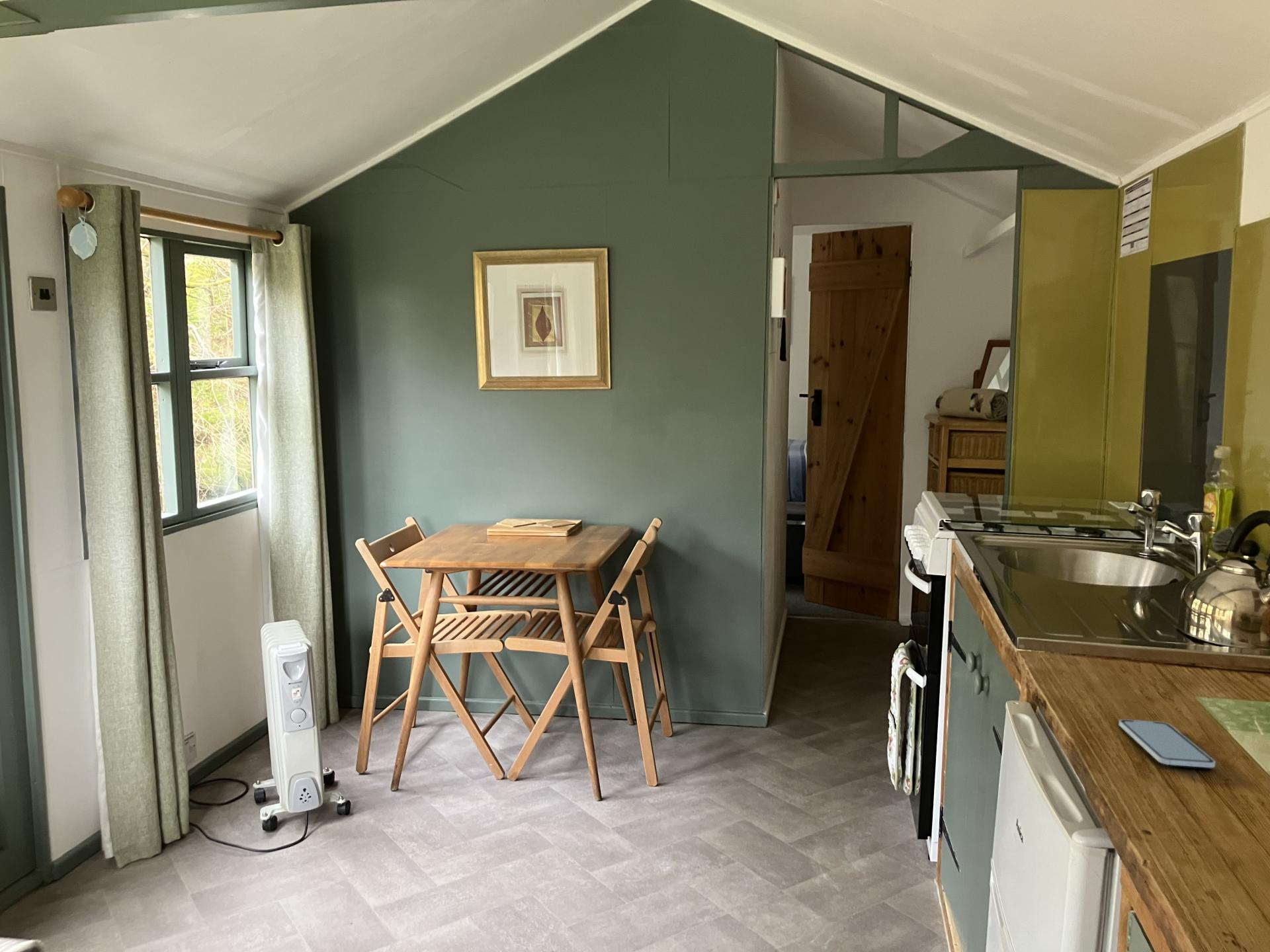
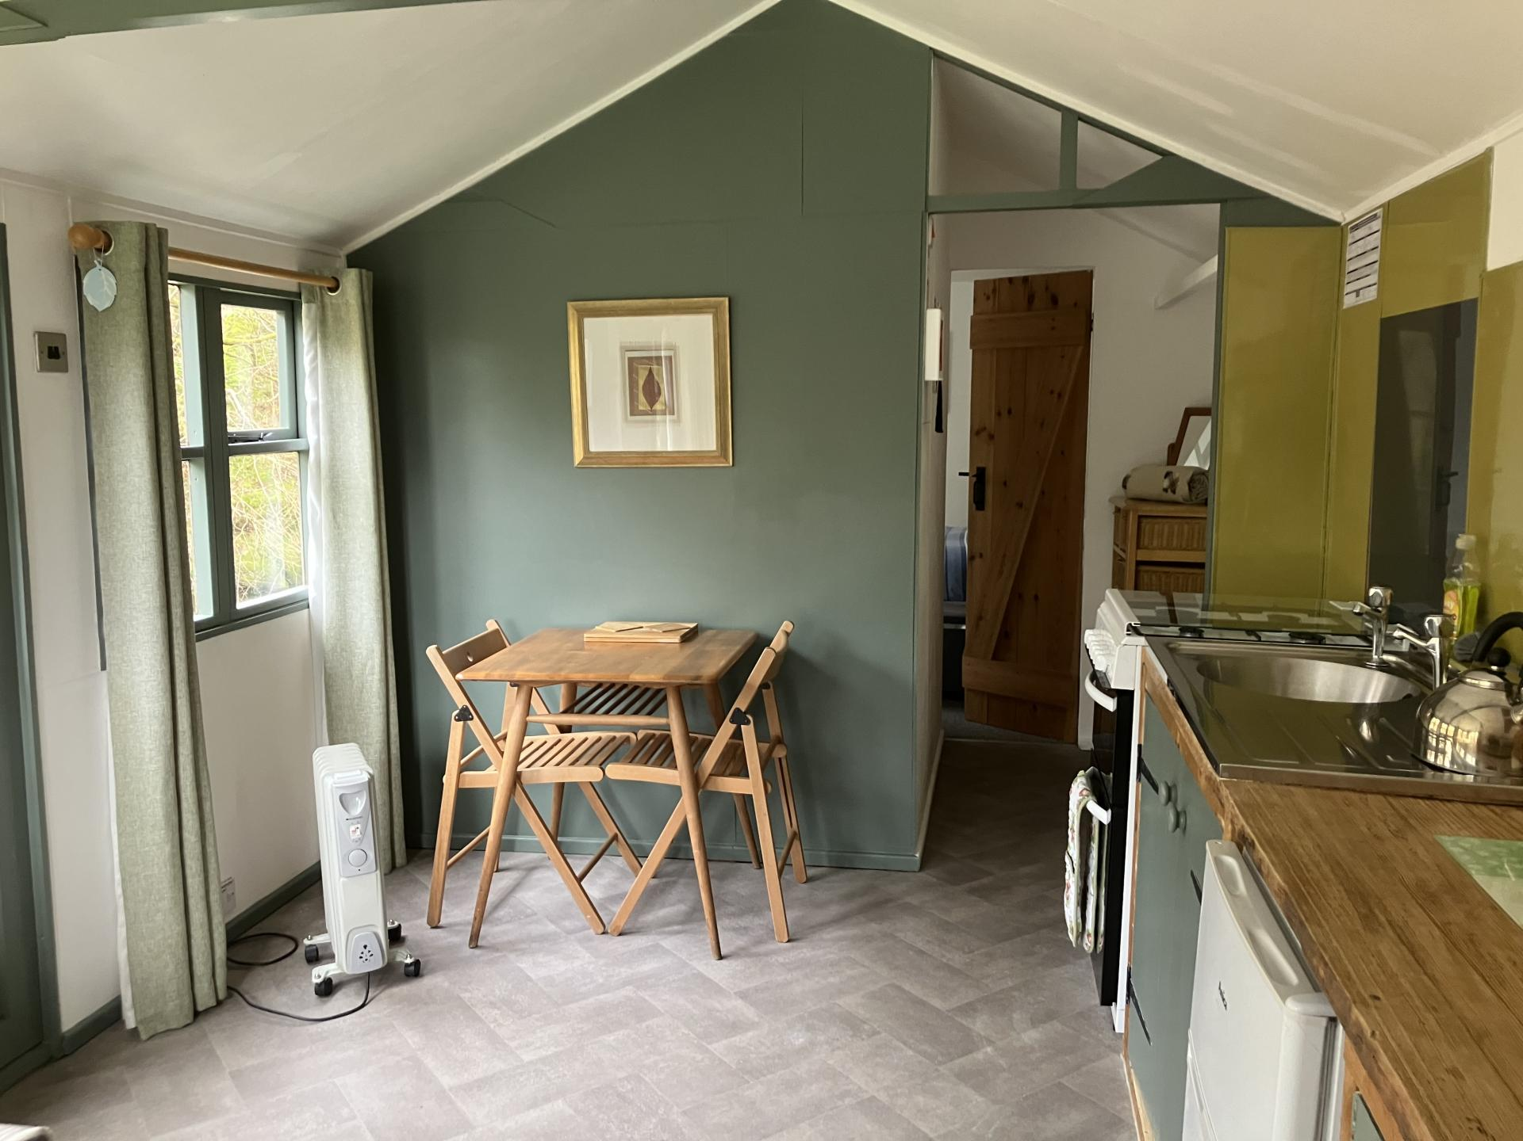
- smartphone [1119,719,1216,768]
